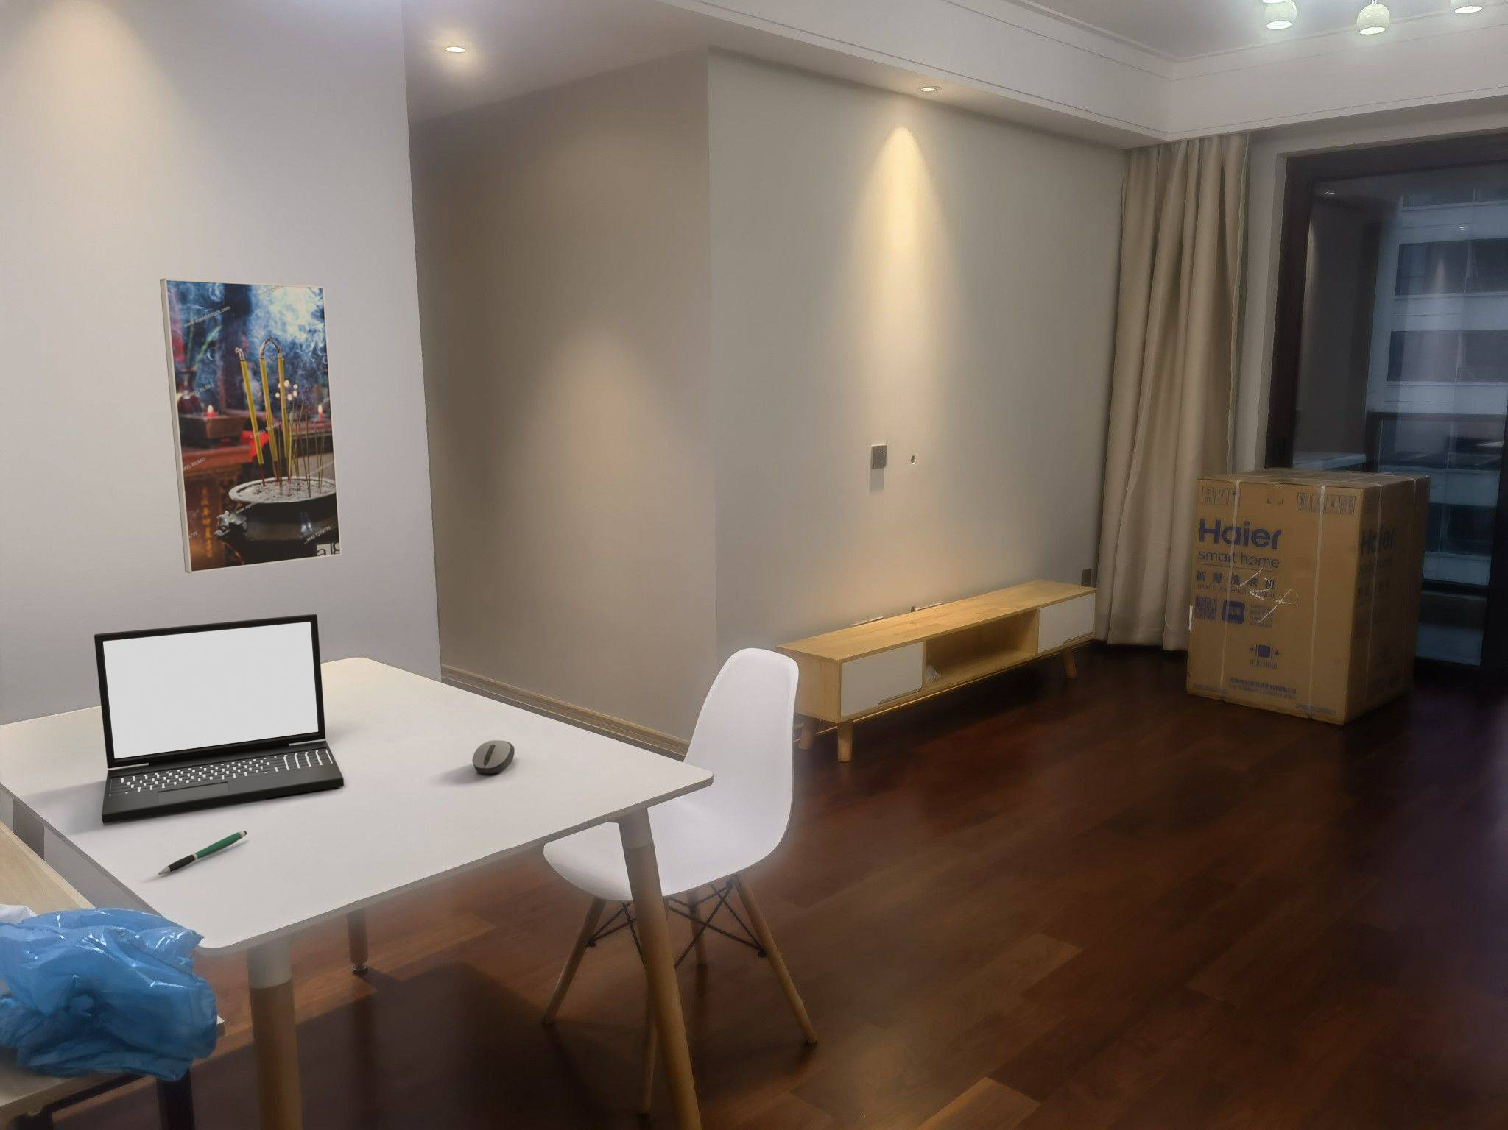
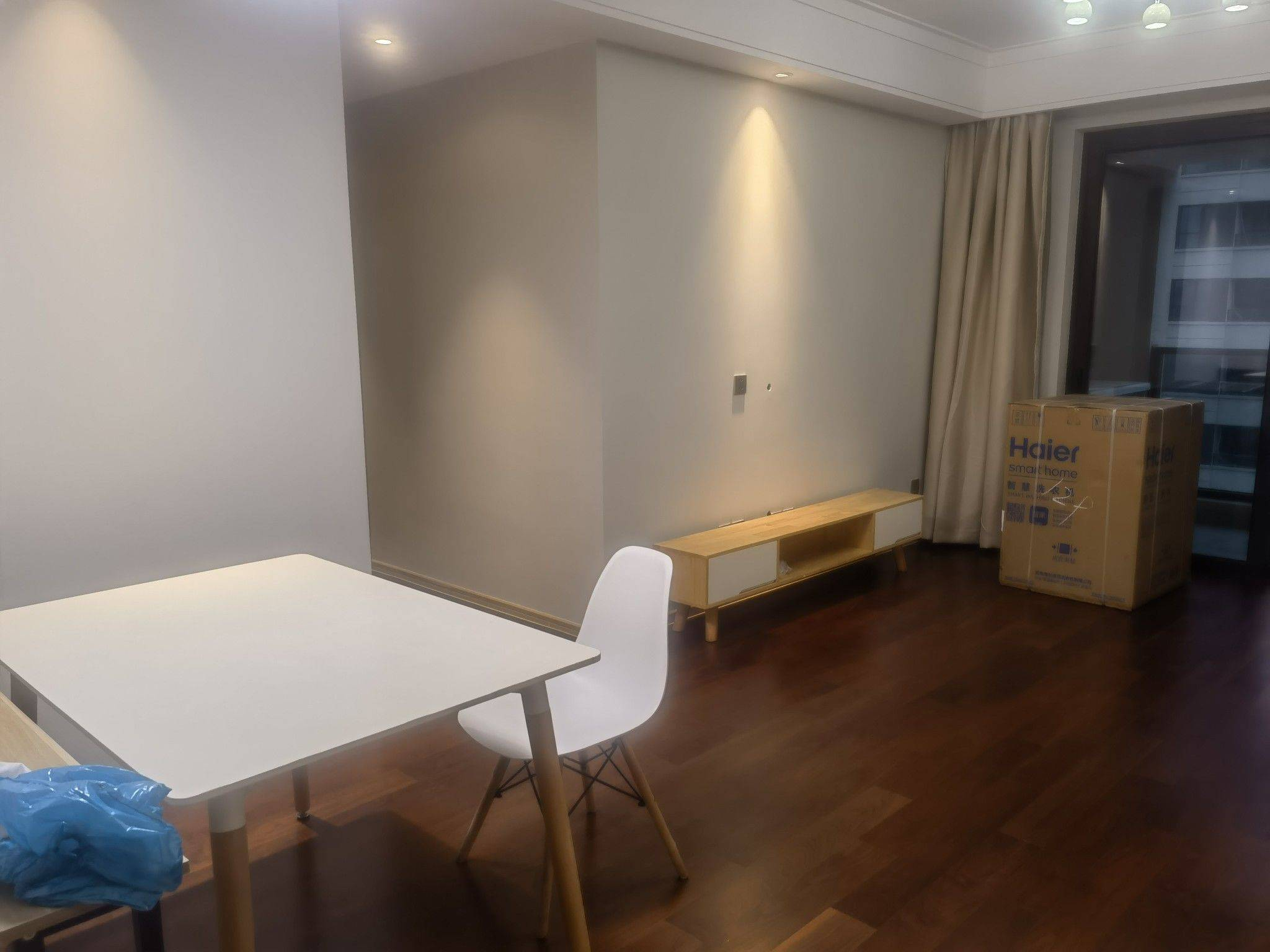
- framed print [159,278,342,573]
- computer mouse [471,739,515,774]
- pen [158,830,247,876]
- laptop [94,614,344,824]
